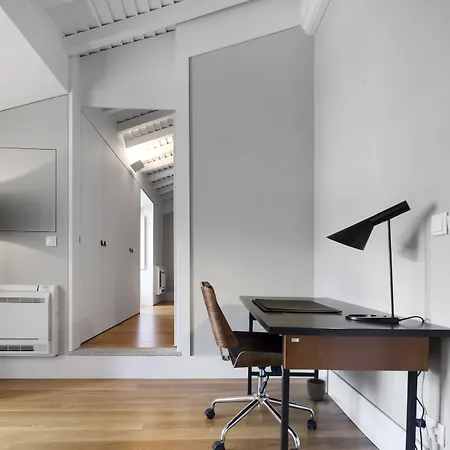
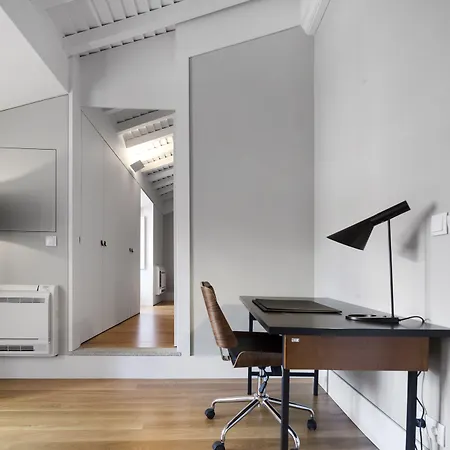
- planter [306,377,327,402]
